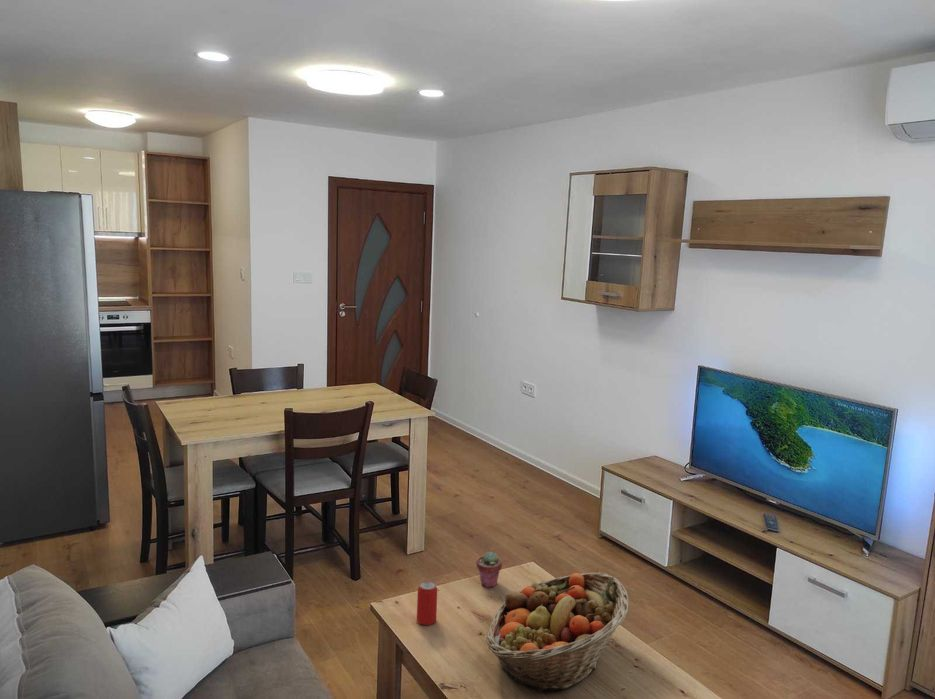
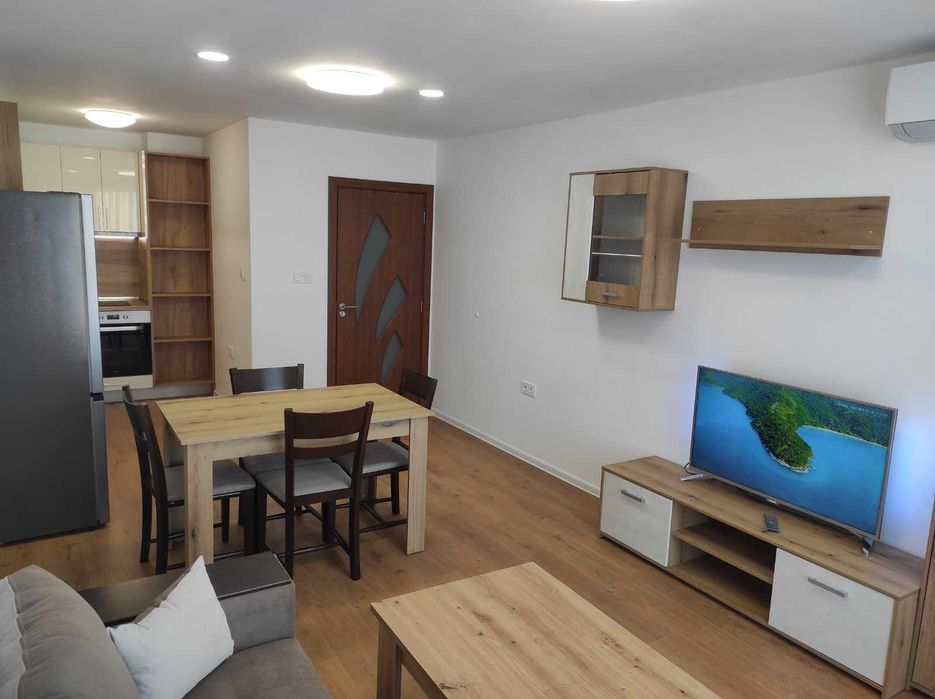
- potted succulent [475,551,503,589]
- beverage can [416,580,438,626]
- fruit basket [485,572,630,693]
